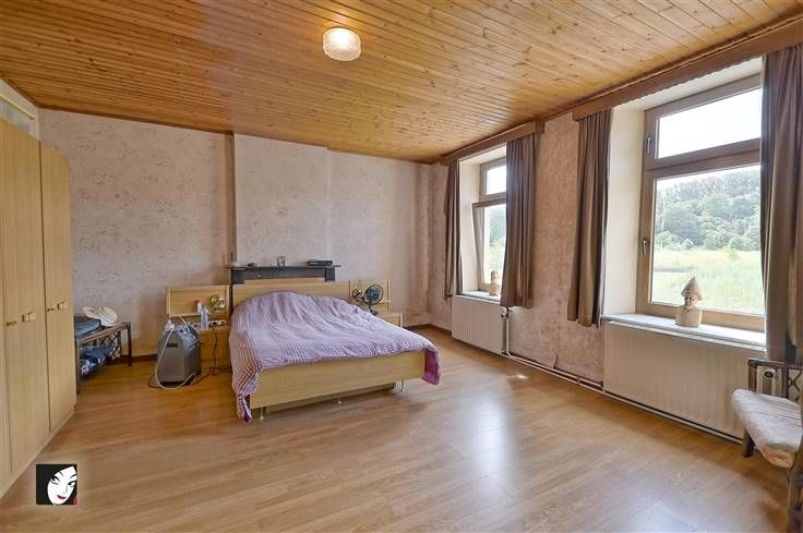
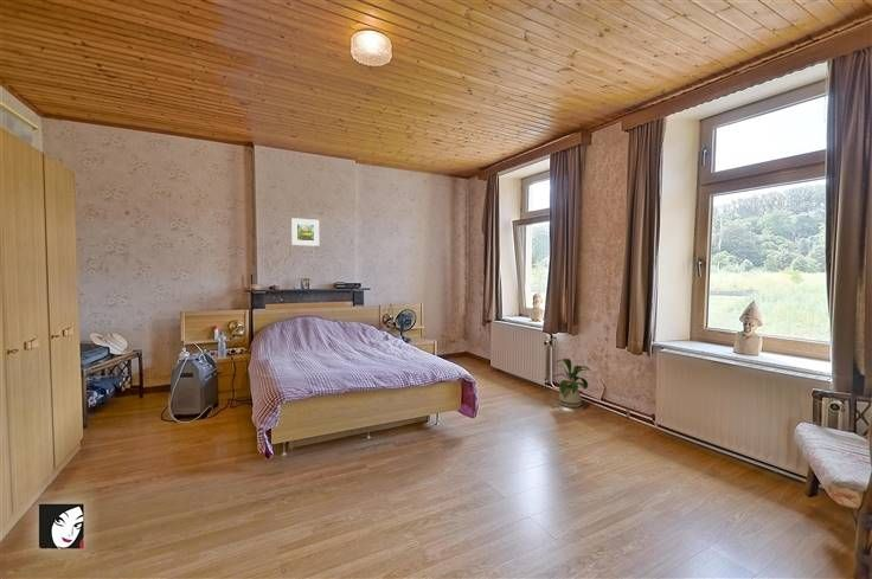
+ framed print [290,217,320,247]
+ house plant [552,358,591,408]
